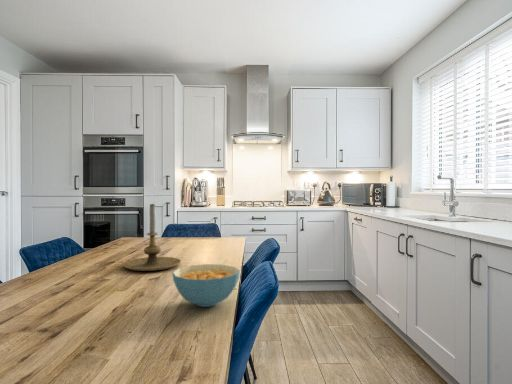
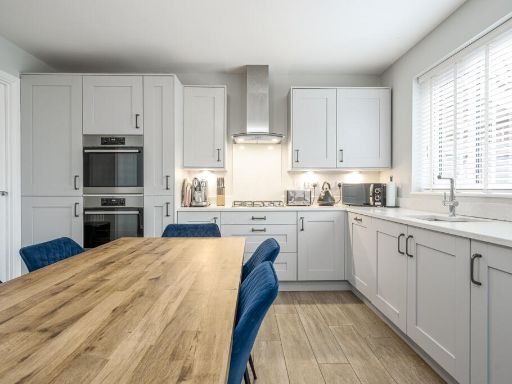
- cereal bowl [171,263,241,308]
- candle holder [122,202,182,272]
